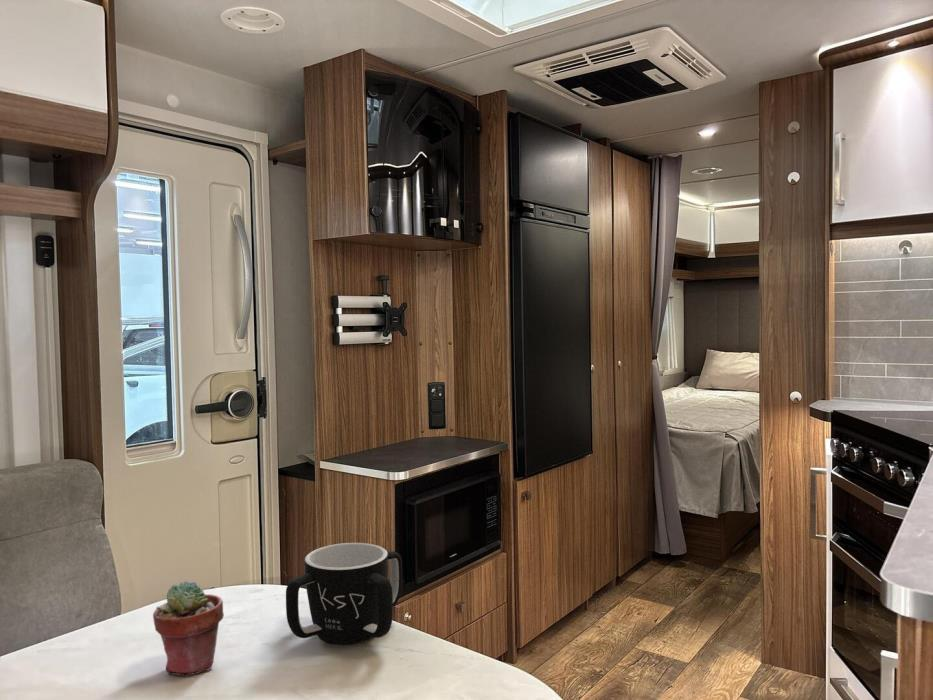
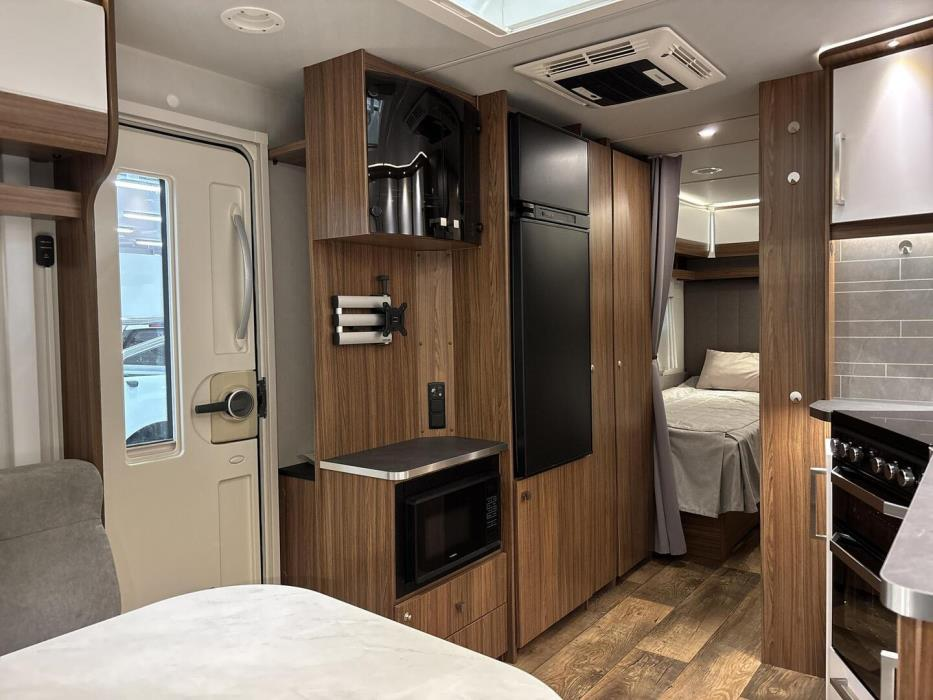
- potted succulent [152,580,225,676]
- mug [285,542,403,646]
